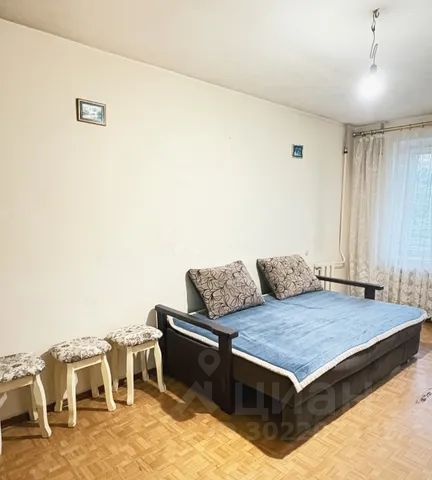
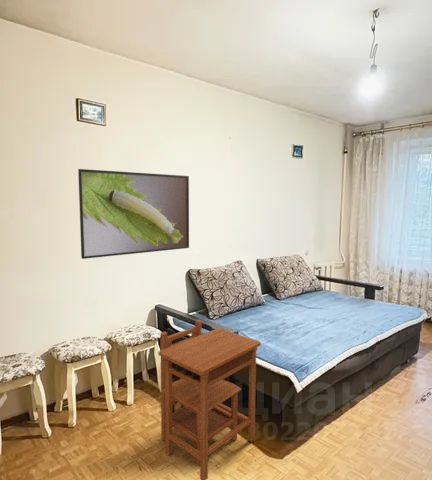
+ side table [158,319,262,480]
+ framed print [77,168,190,260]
